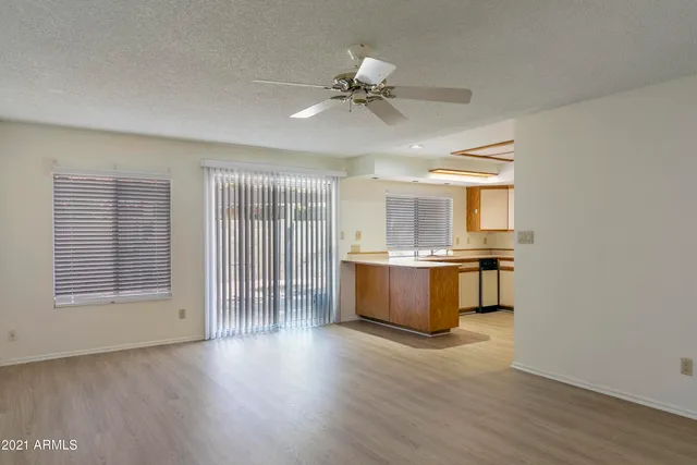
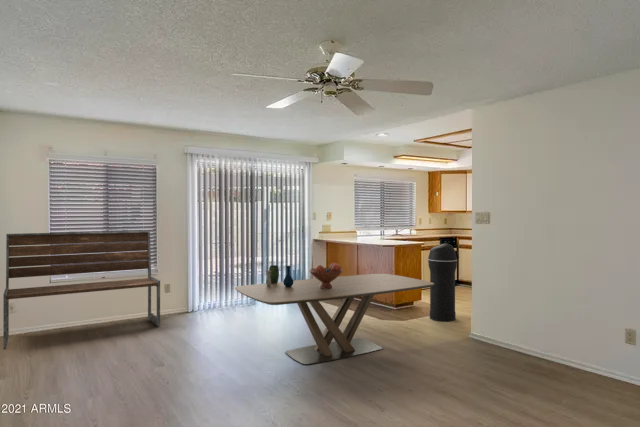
+ dining table [234,273,434,366]
+ bench [2,230,161,350]
+ fruit bowl [308,262,344,289]
+ vase [265,264,294,287]
+ trash can [427,243,460,322]
